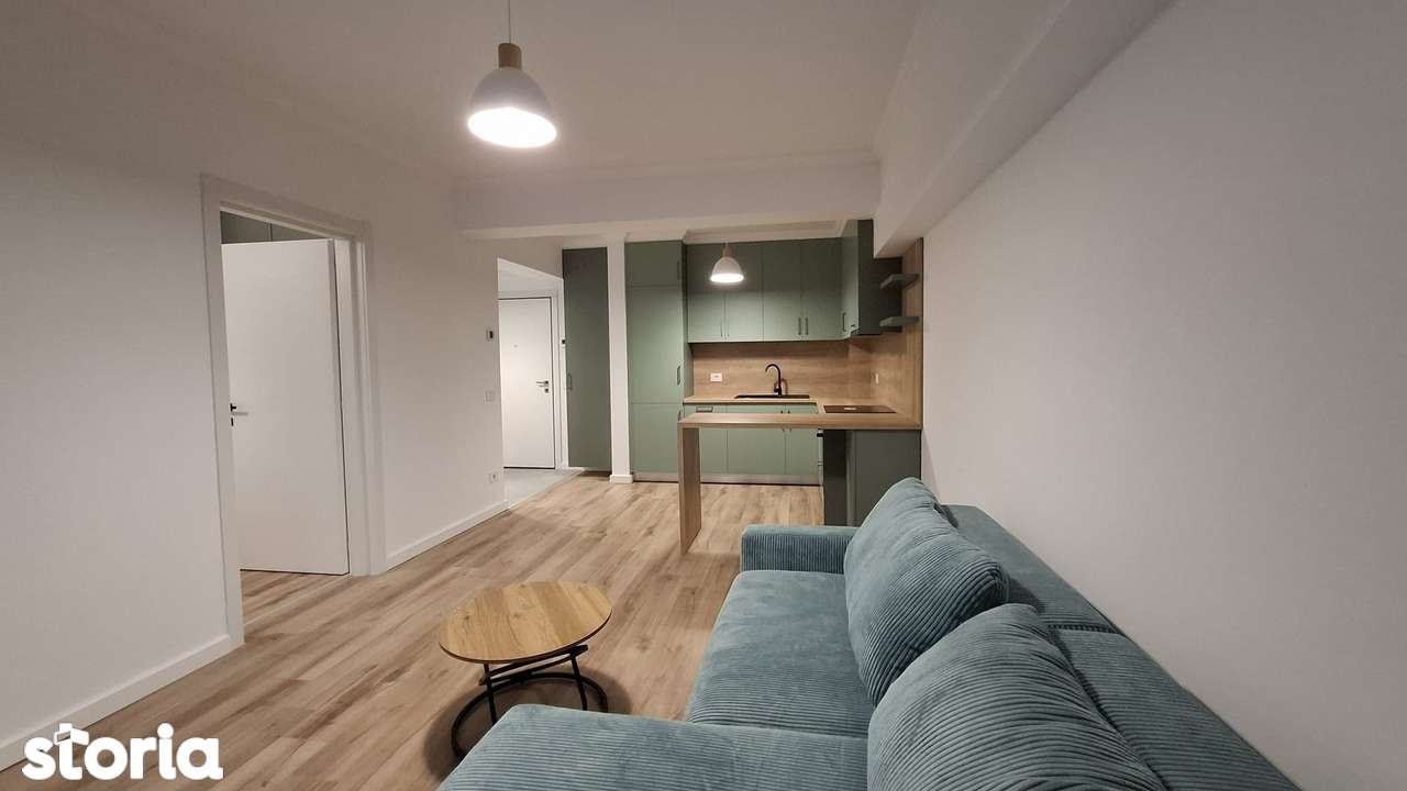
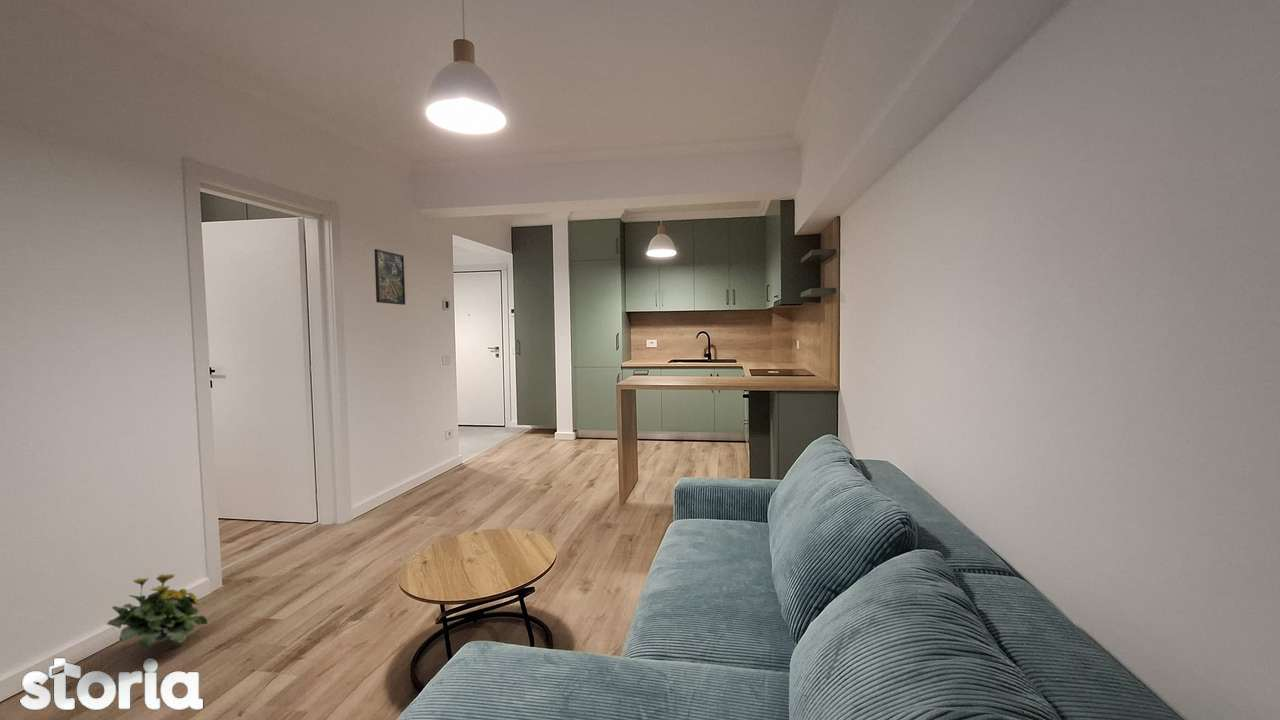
+ flowering plant [106,573,209,648]
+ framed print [374,248,406,306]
